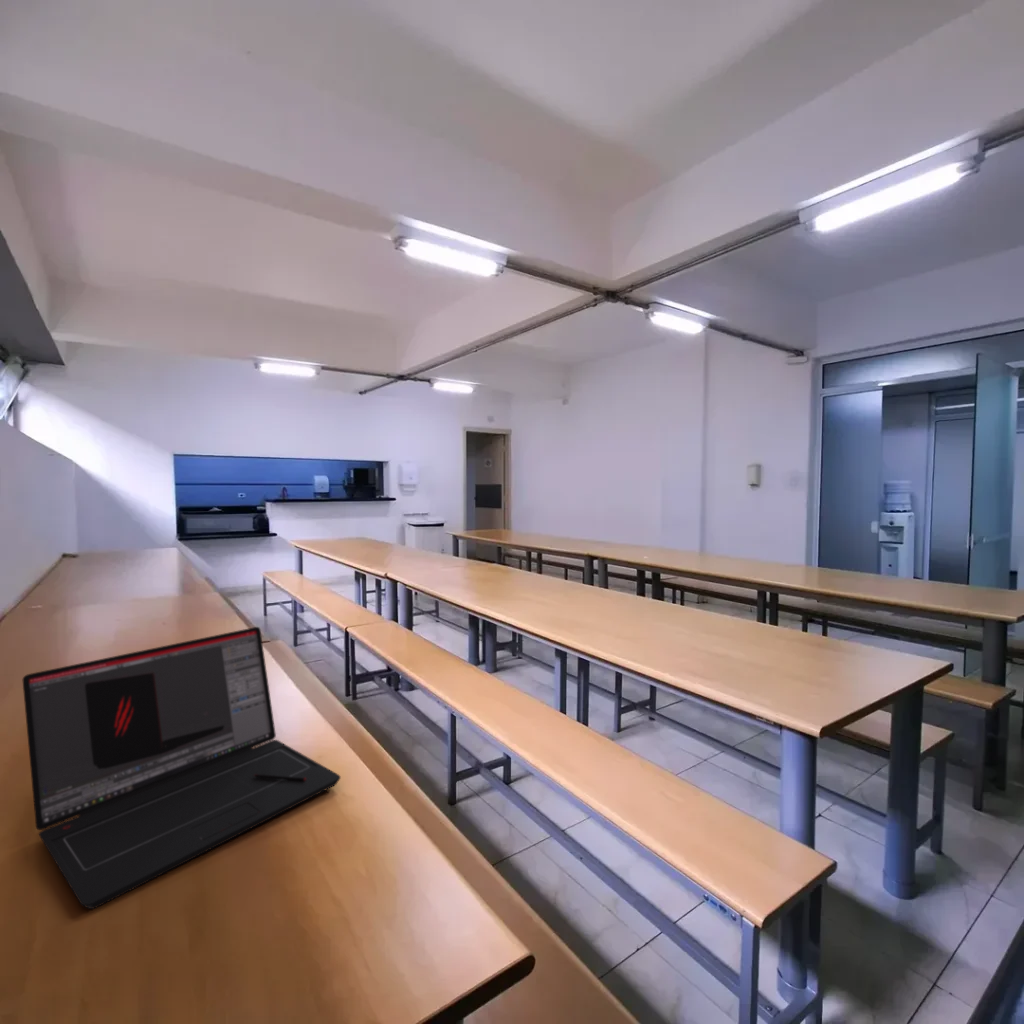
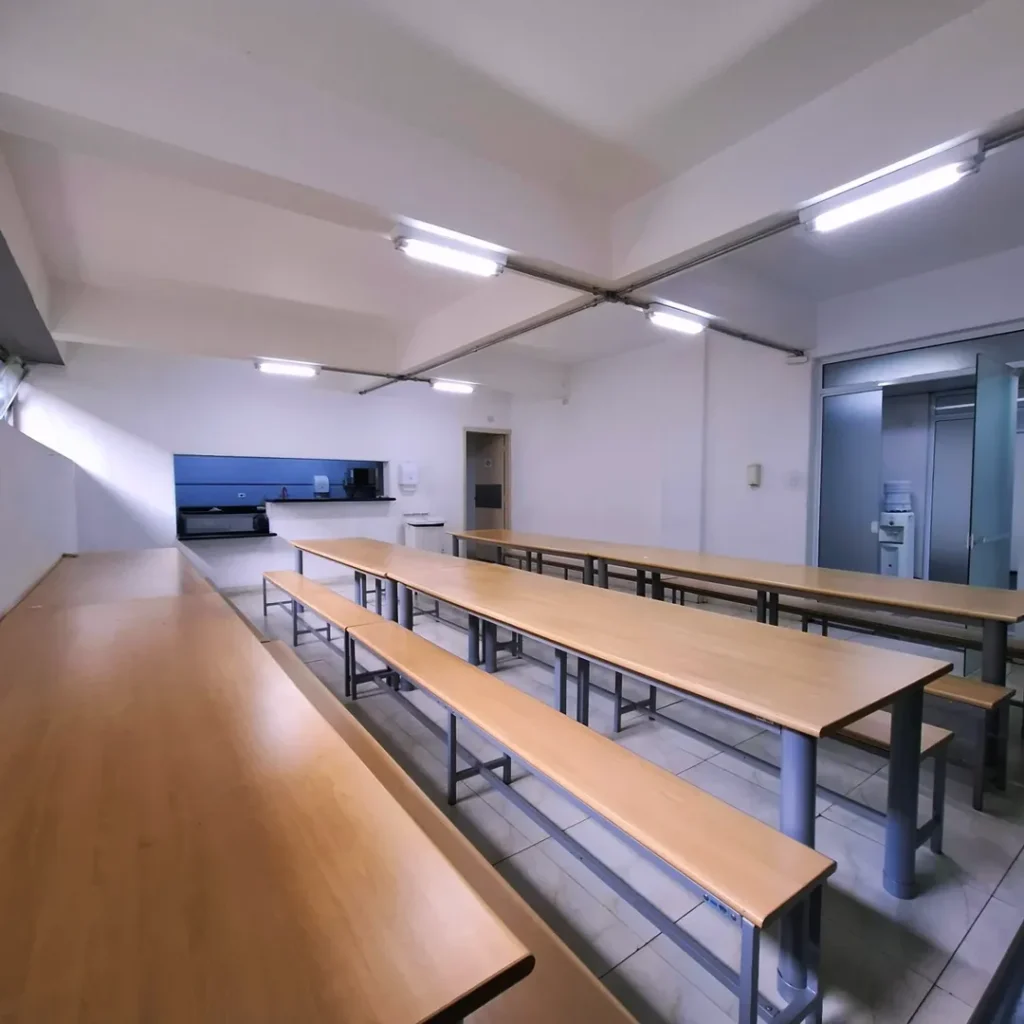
- laptop [22,626,342,910]
